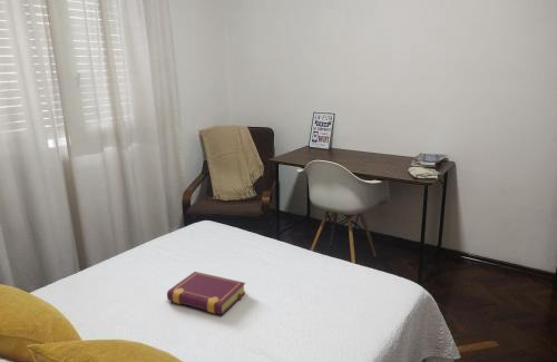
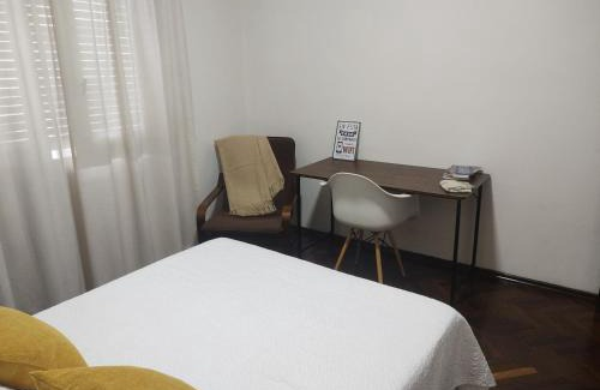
- book [166,271,247,315]
